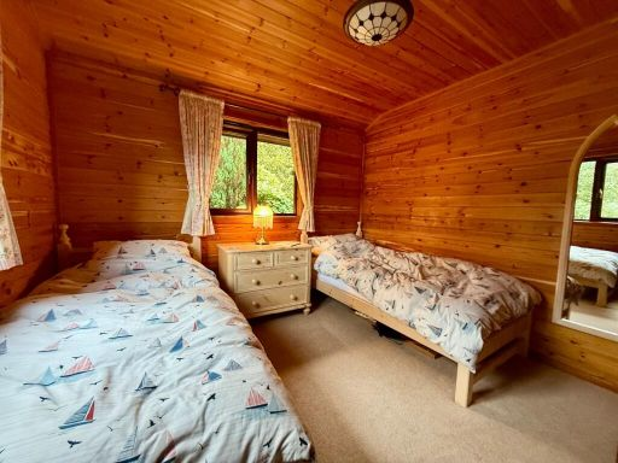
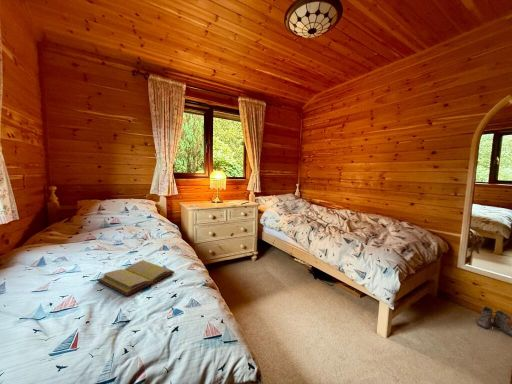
+ boots [476,305,512,337]
+ diary [96,259,175,297]
